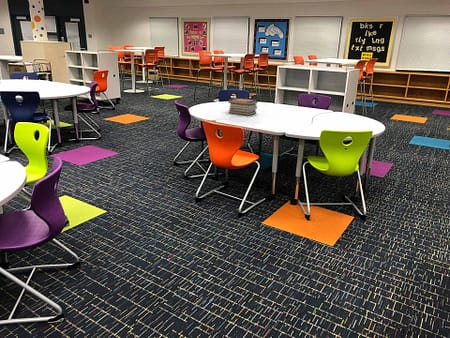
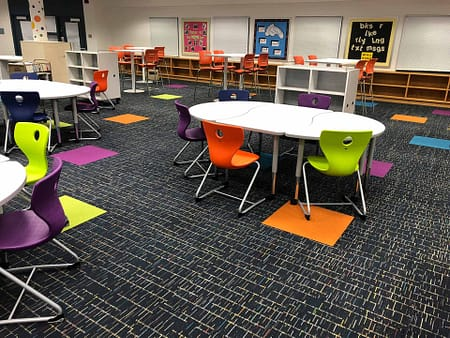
- book stack [227,97,259,116]
